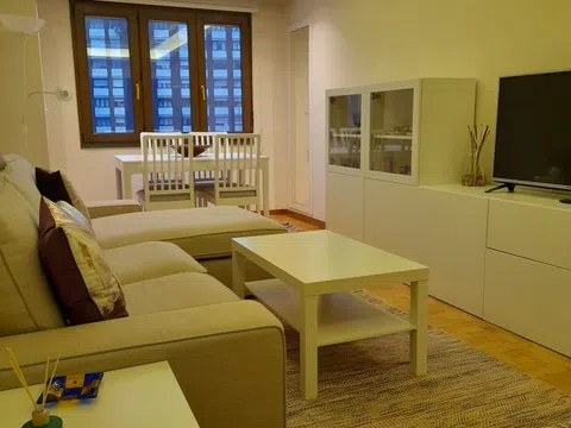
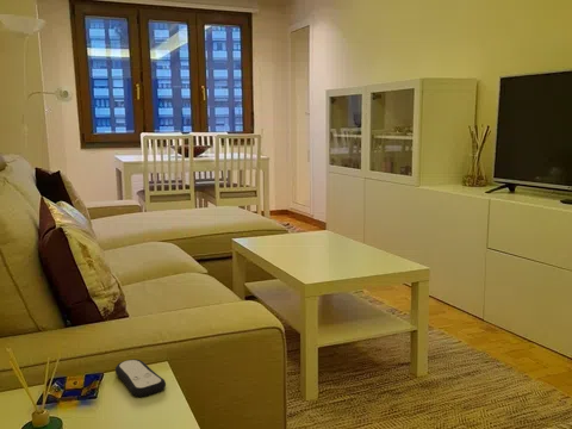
+ remote control [114,359,167,398]
